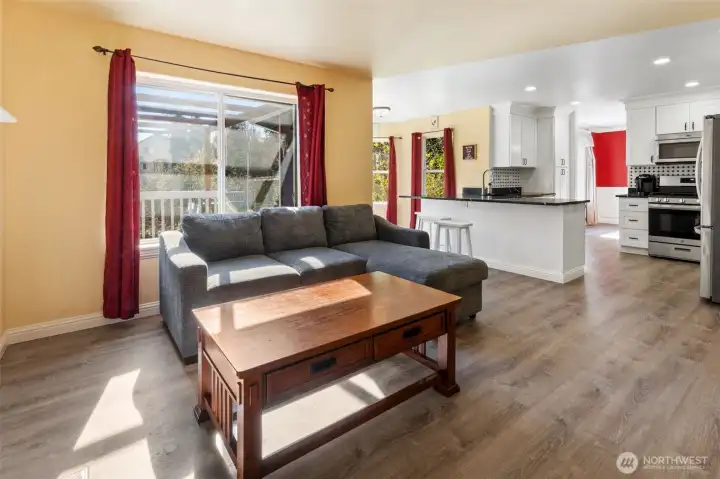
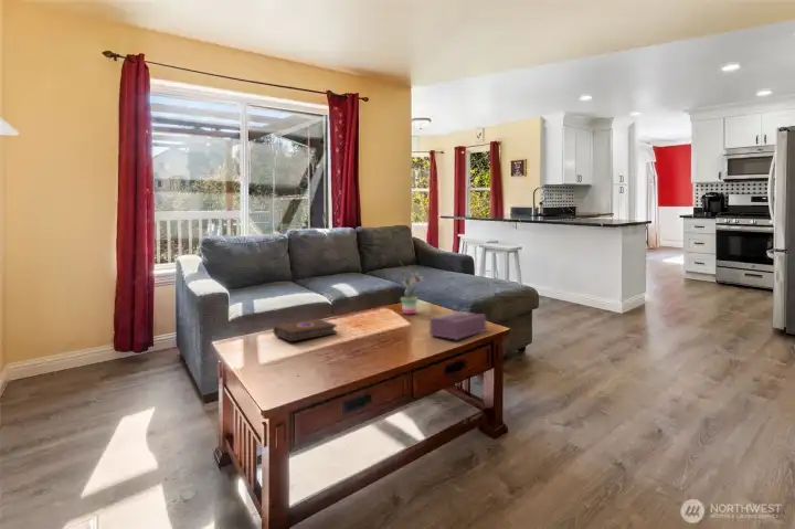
+ potted plant [399,261,425,315]
+ tissue box [428,310,487,341]
+ book [272,318,338,342]
